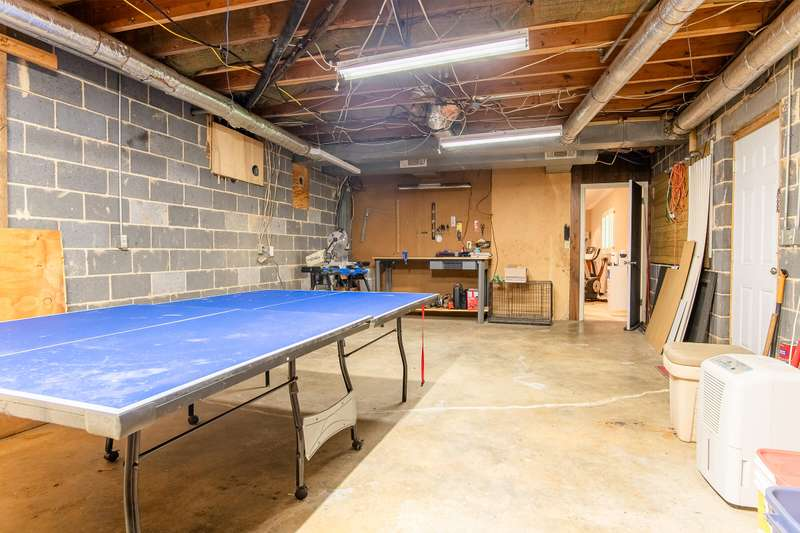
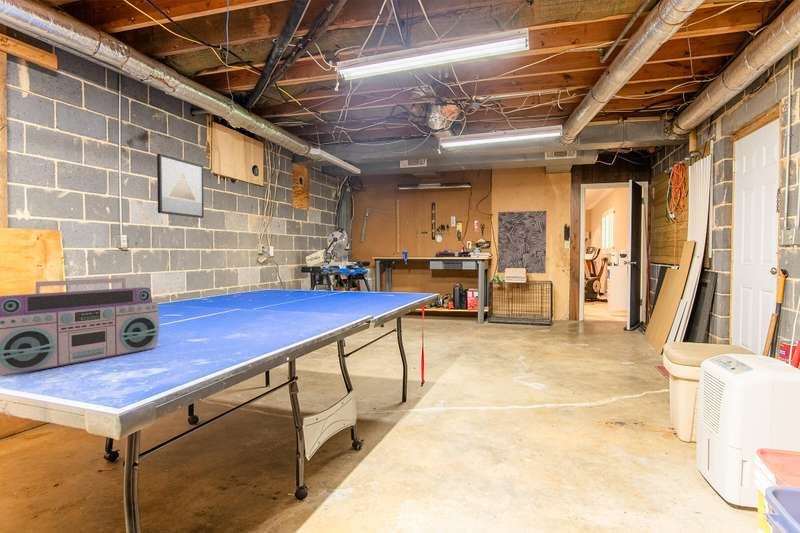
+ boombox [0,277,160,377]
+ wall art [156,153,205,219]
+ wall art [496,210,547,274]
